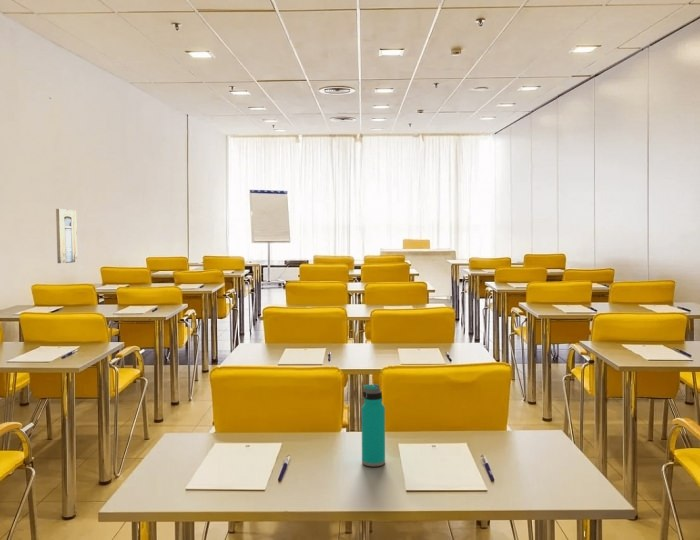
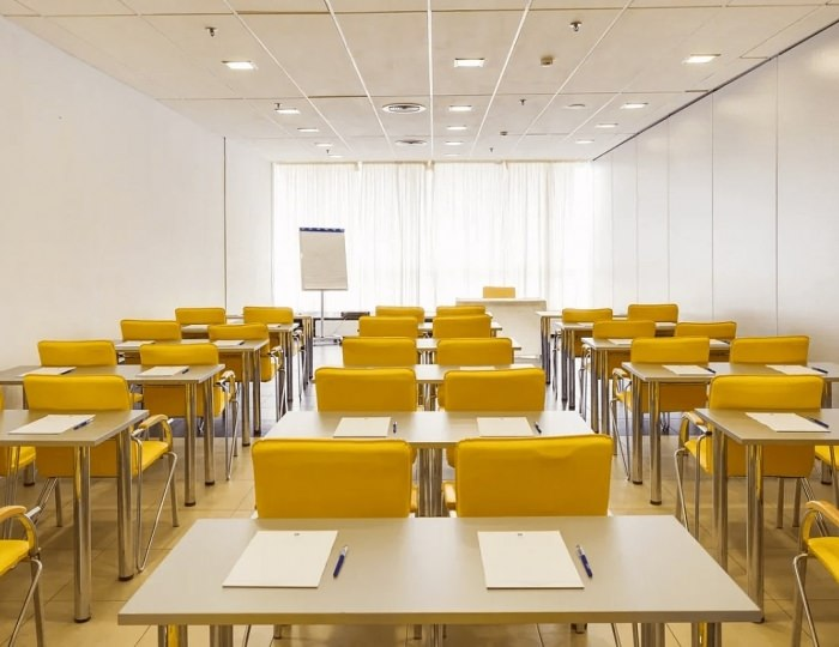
- wall art [55,208,78,264]
- water bottle [361,383,386,467]
